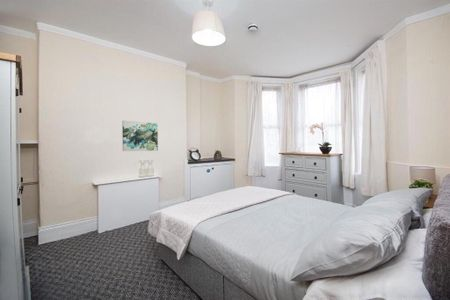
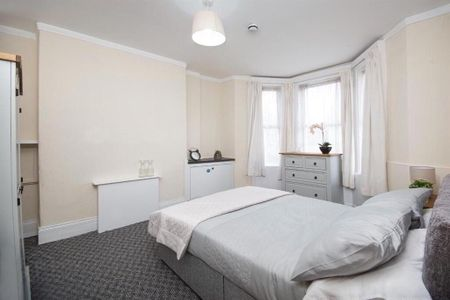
- wall art [121,120,159,152]
